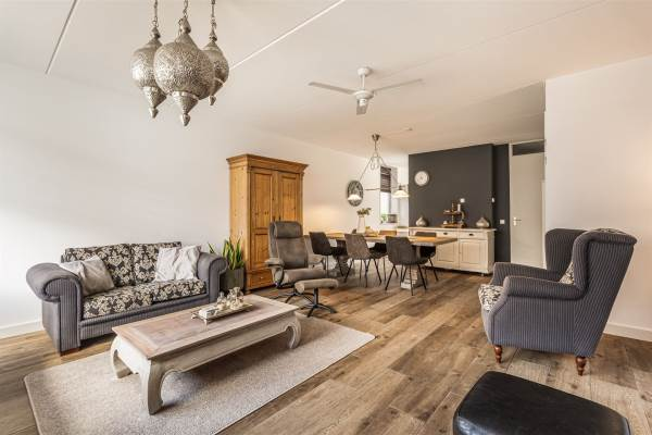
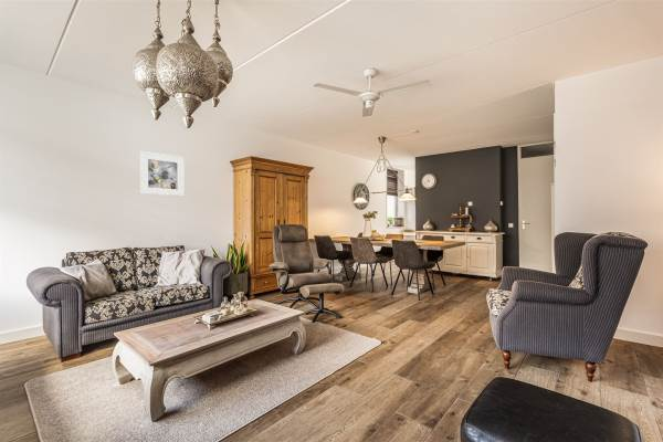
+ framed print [139,150,185,197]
